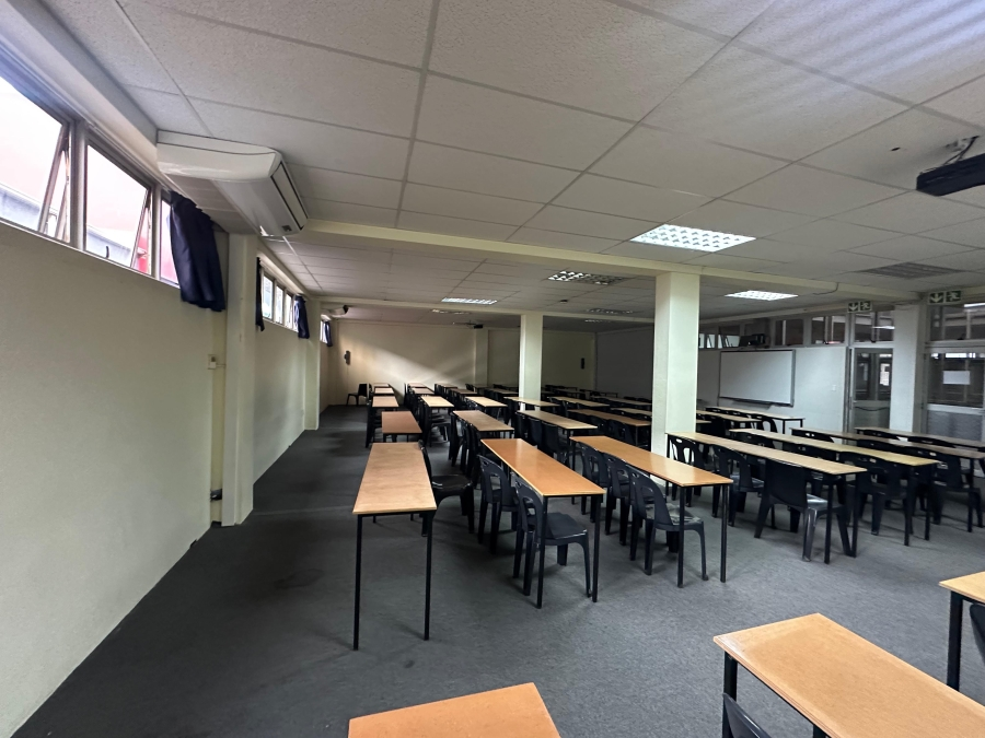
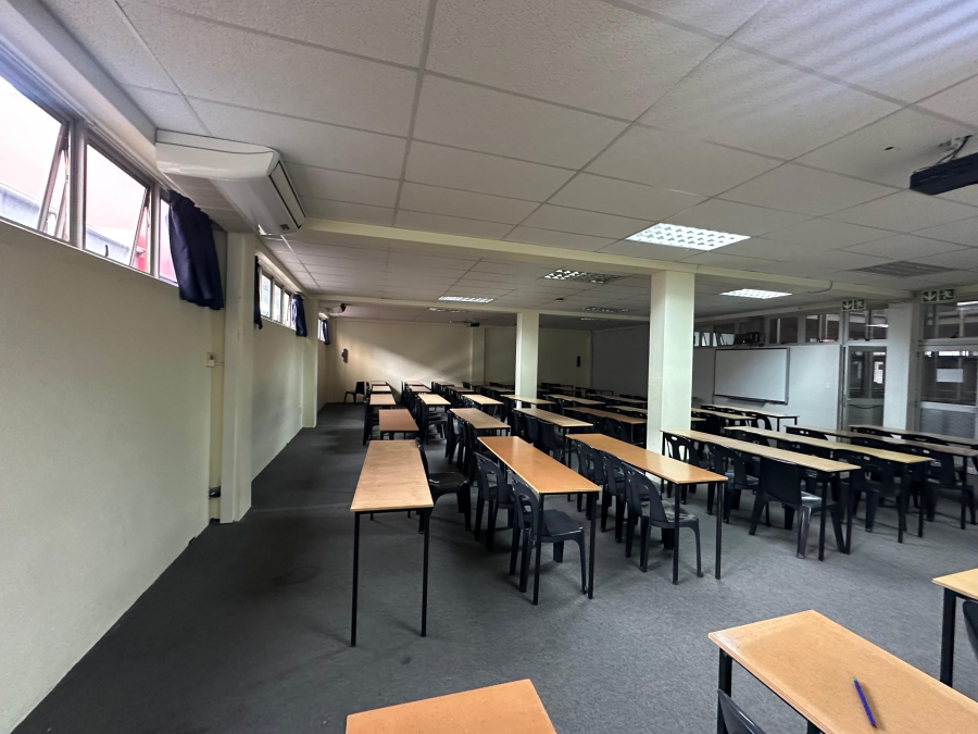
+ pen [852,675,878,729]
